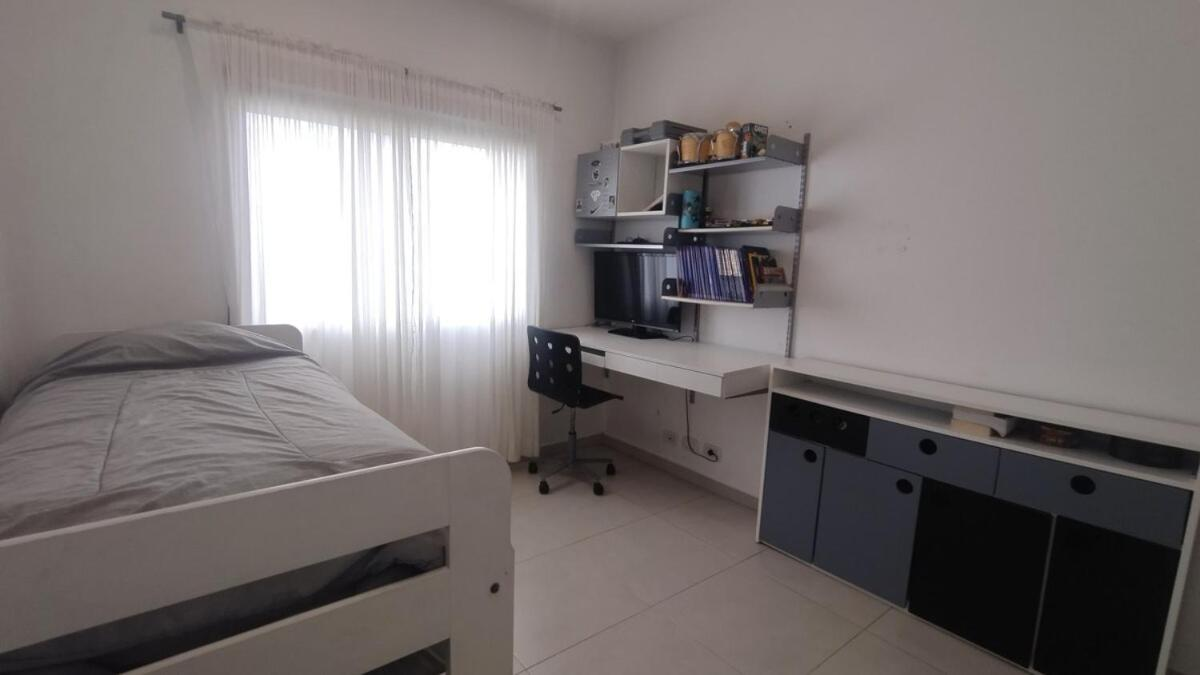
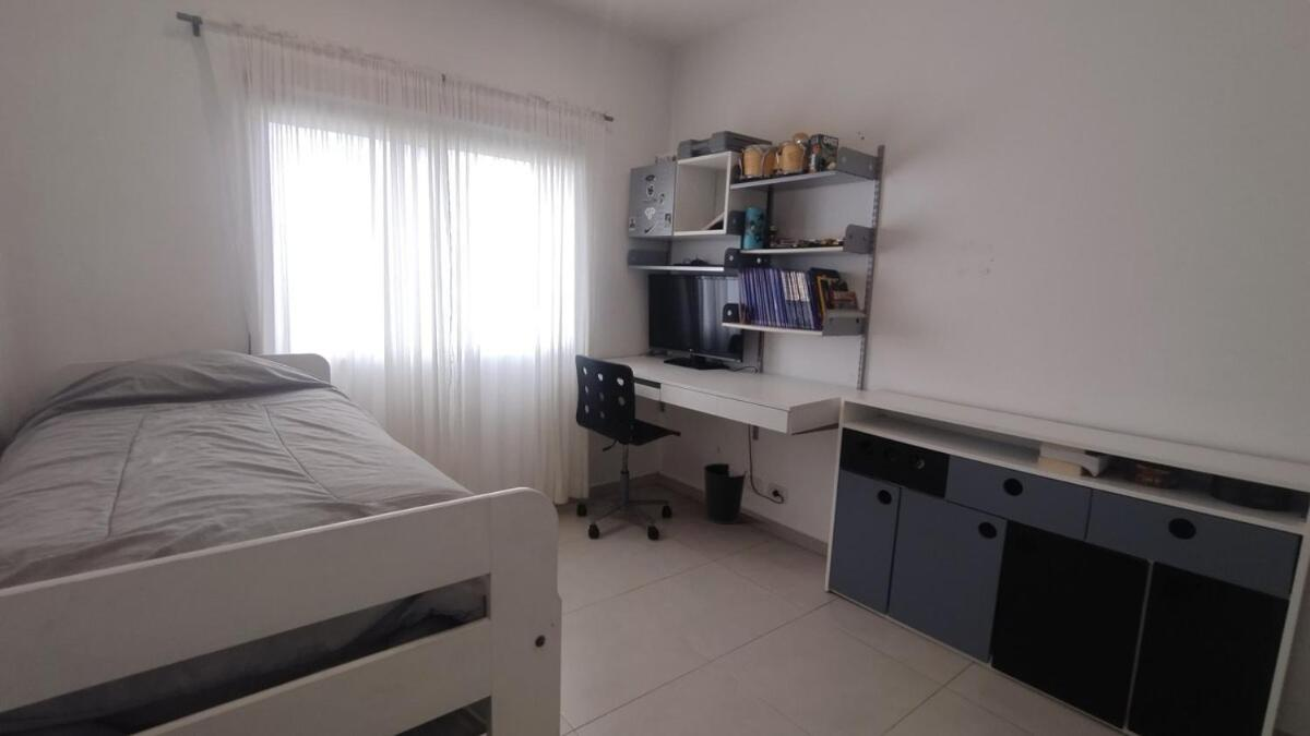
+ wastebasket [702,462,748,526]
